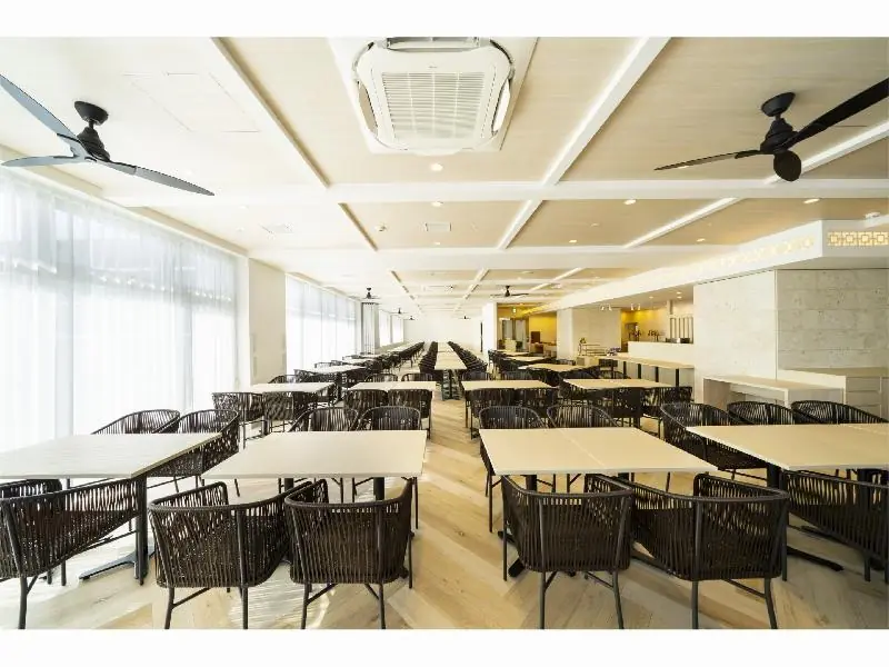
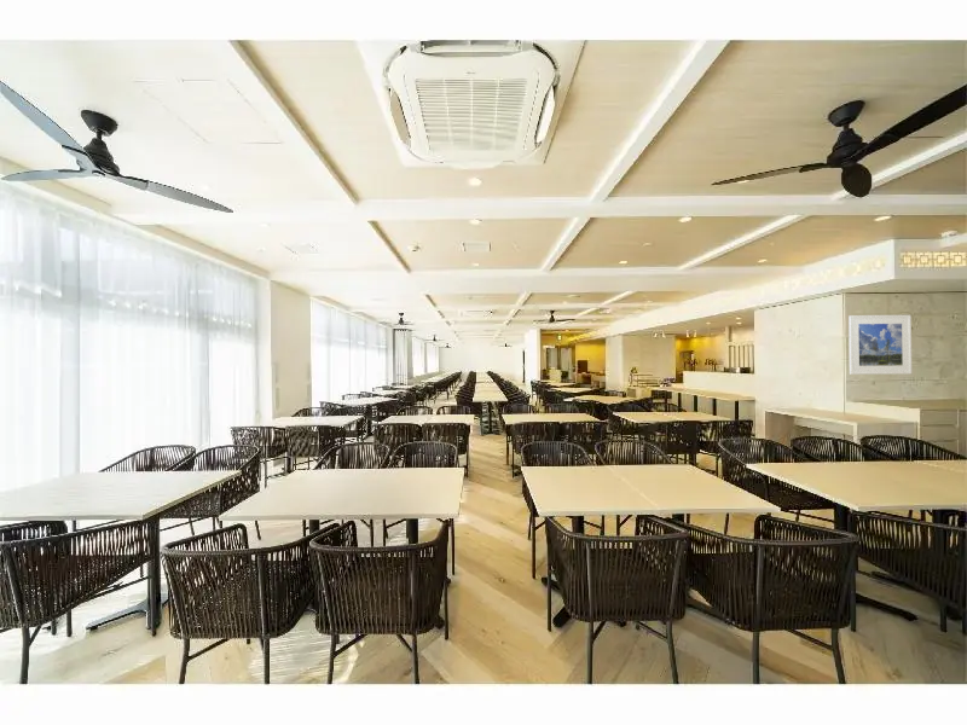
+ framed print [847,314,913,376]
